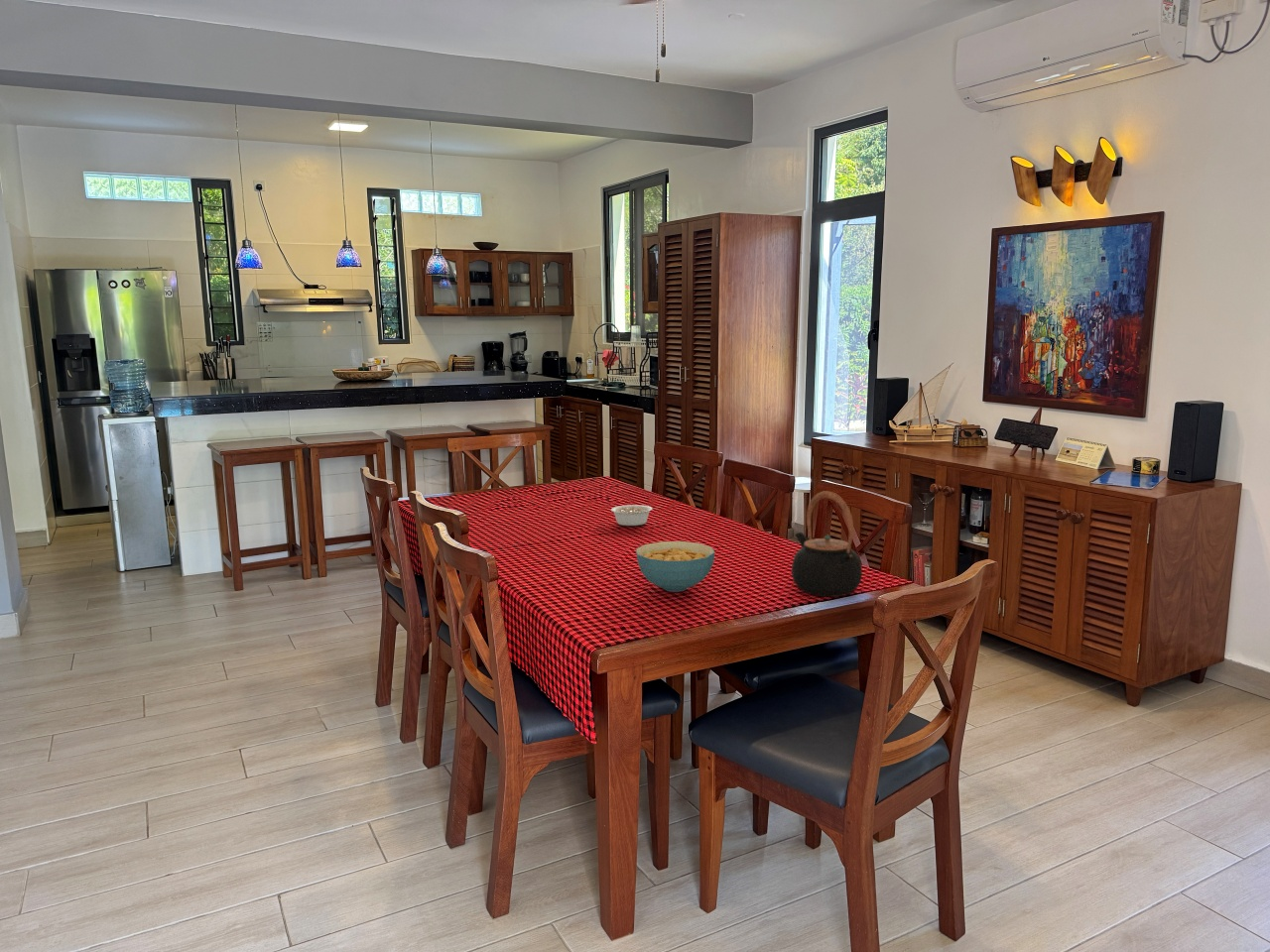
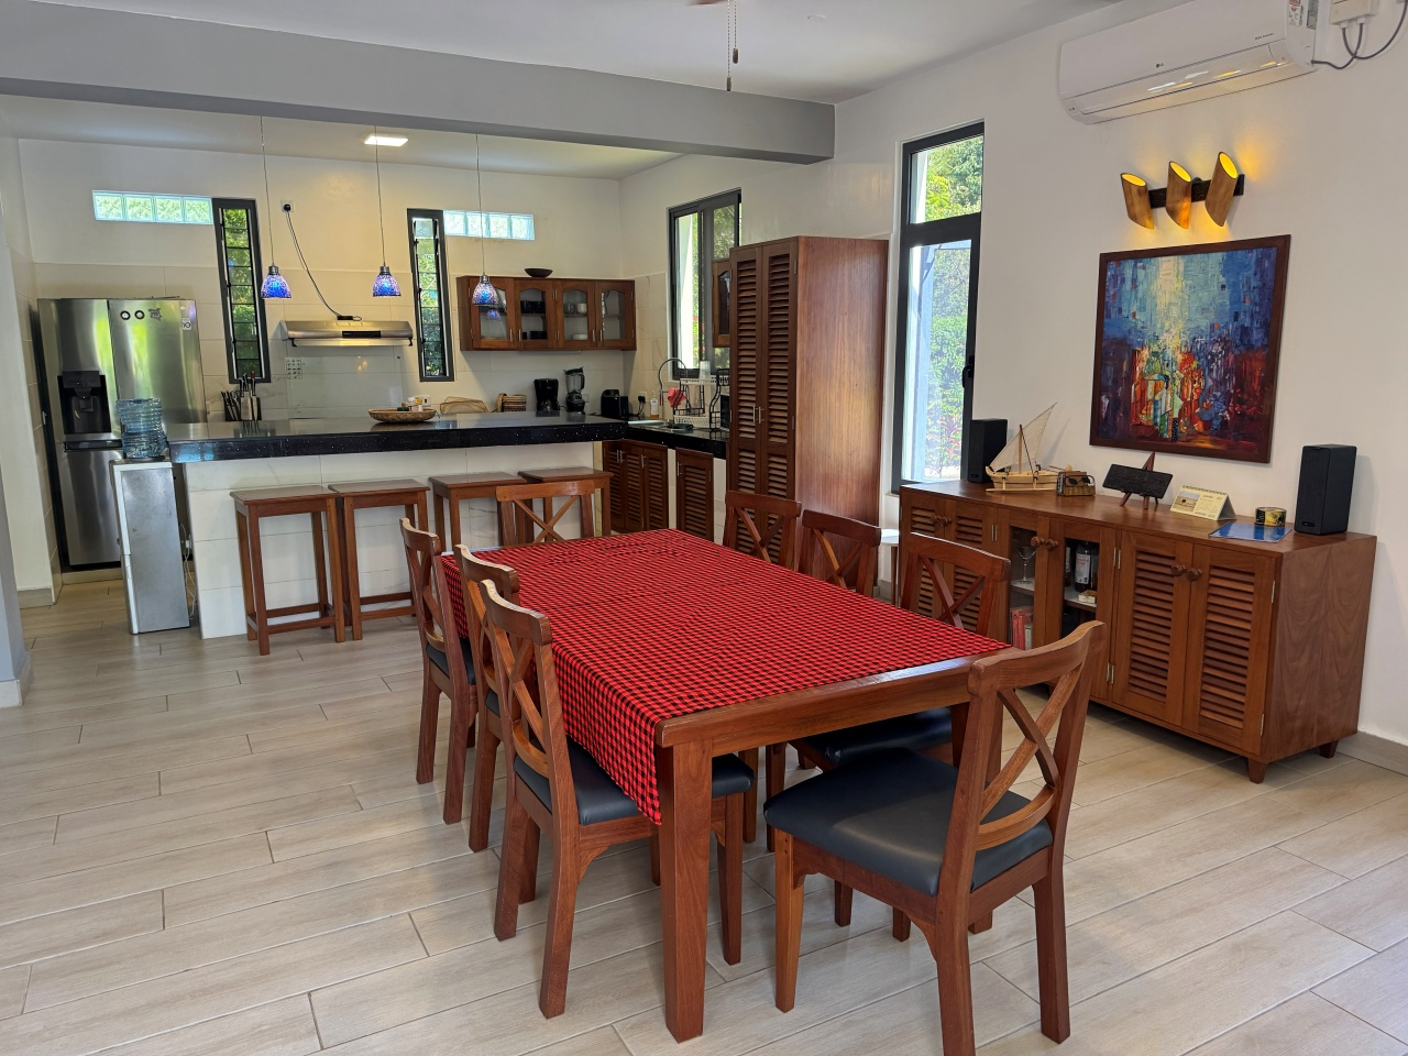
- cereal bowl [635,540,716,593]
- legume [610,504,660,527]
- teapot [791,490,863,598]
